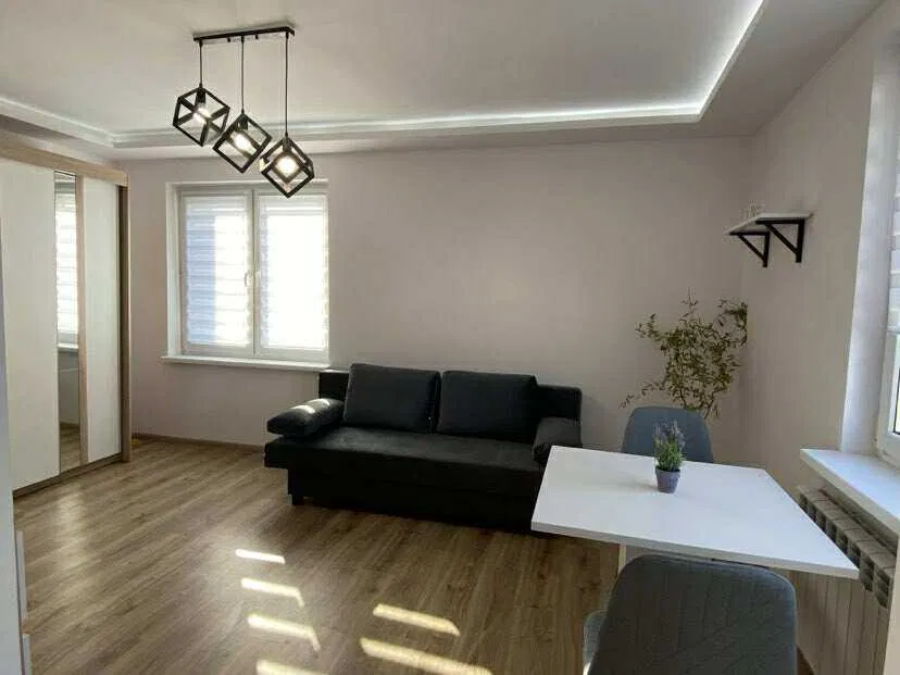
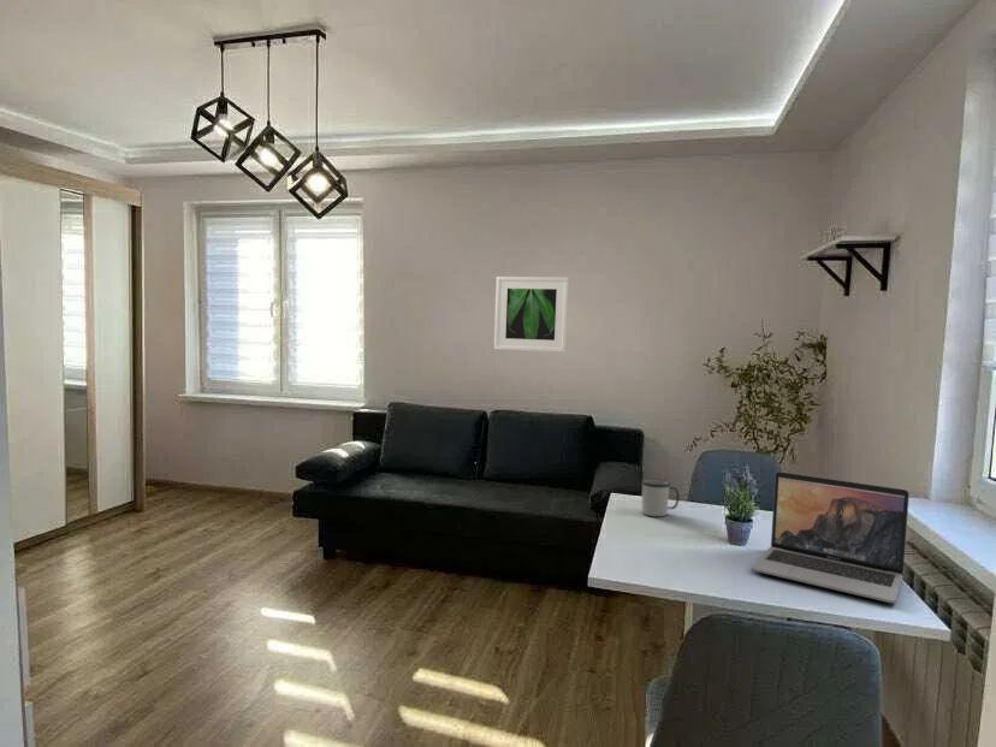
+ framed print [493,275,570,354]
+ mug [640,478,680,517]
+ laptop [748,470,911,604]
